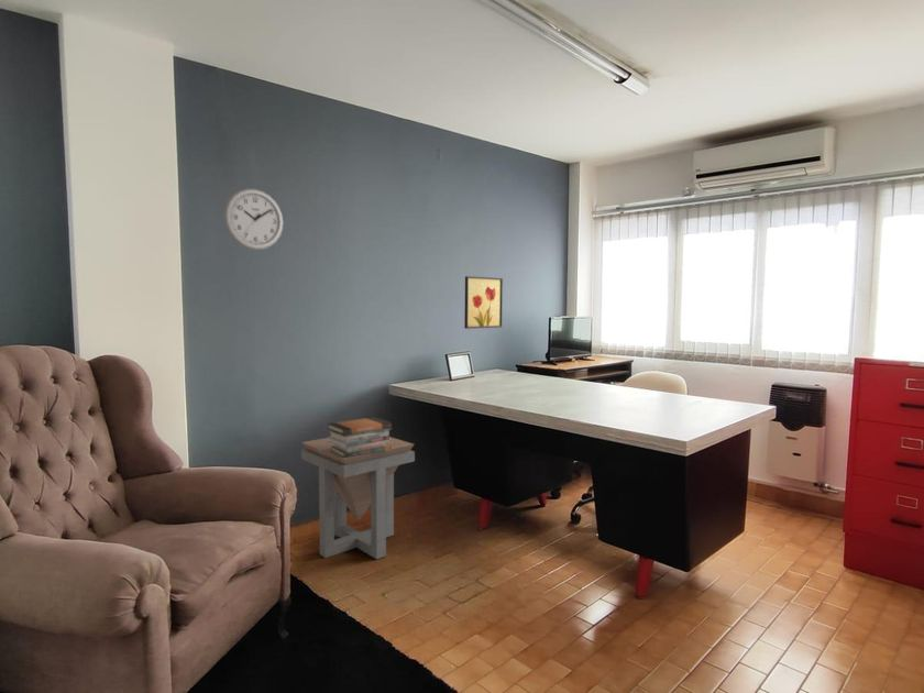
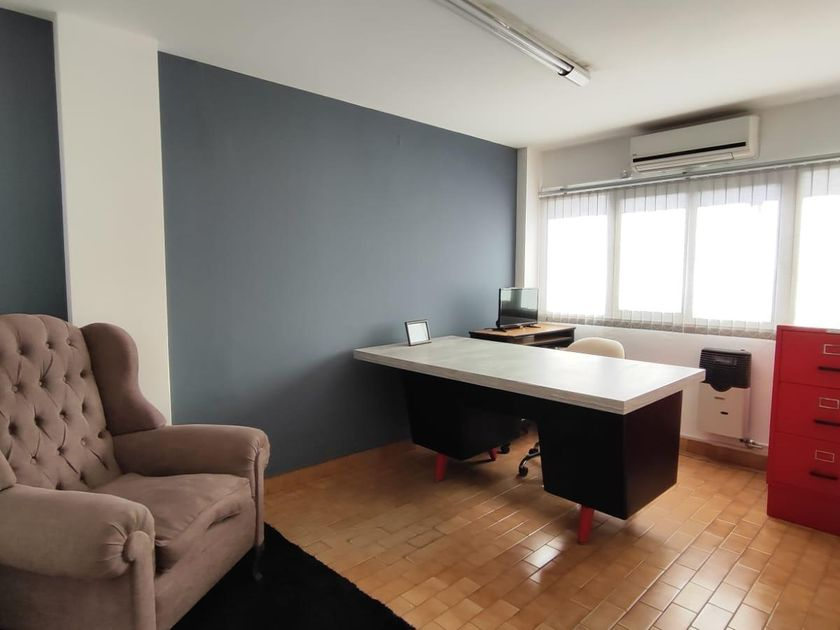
- book stack [326,416,393,458]
- side table [300,436,416,561]
- wall clock [223,188,285,251]
- wall art [463,275,504,330]
